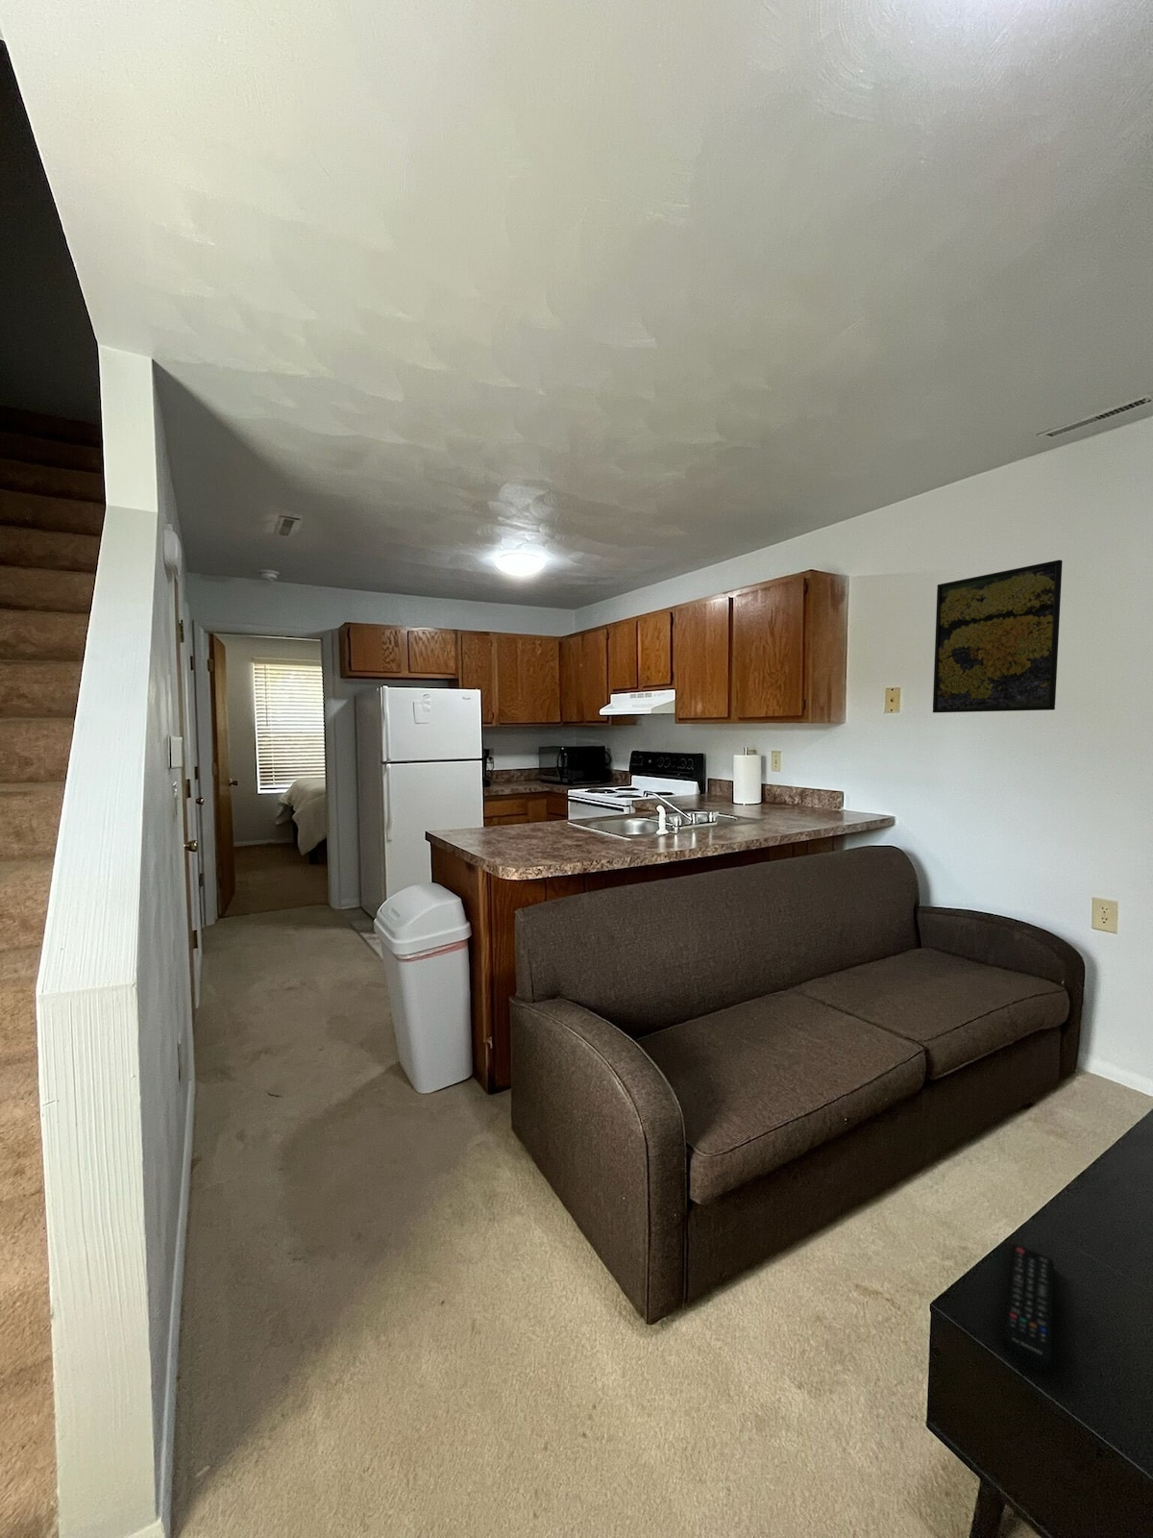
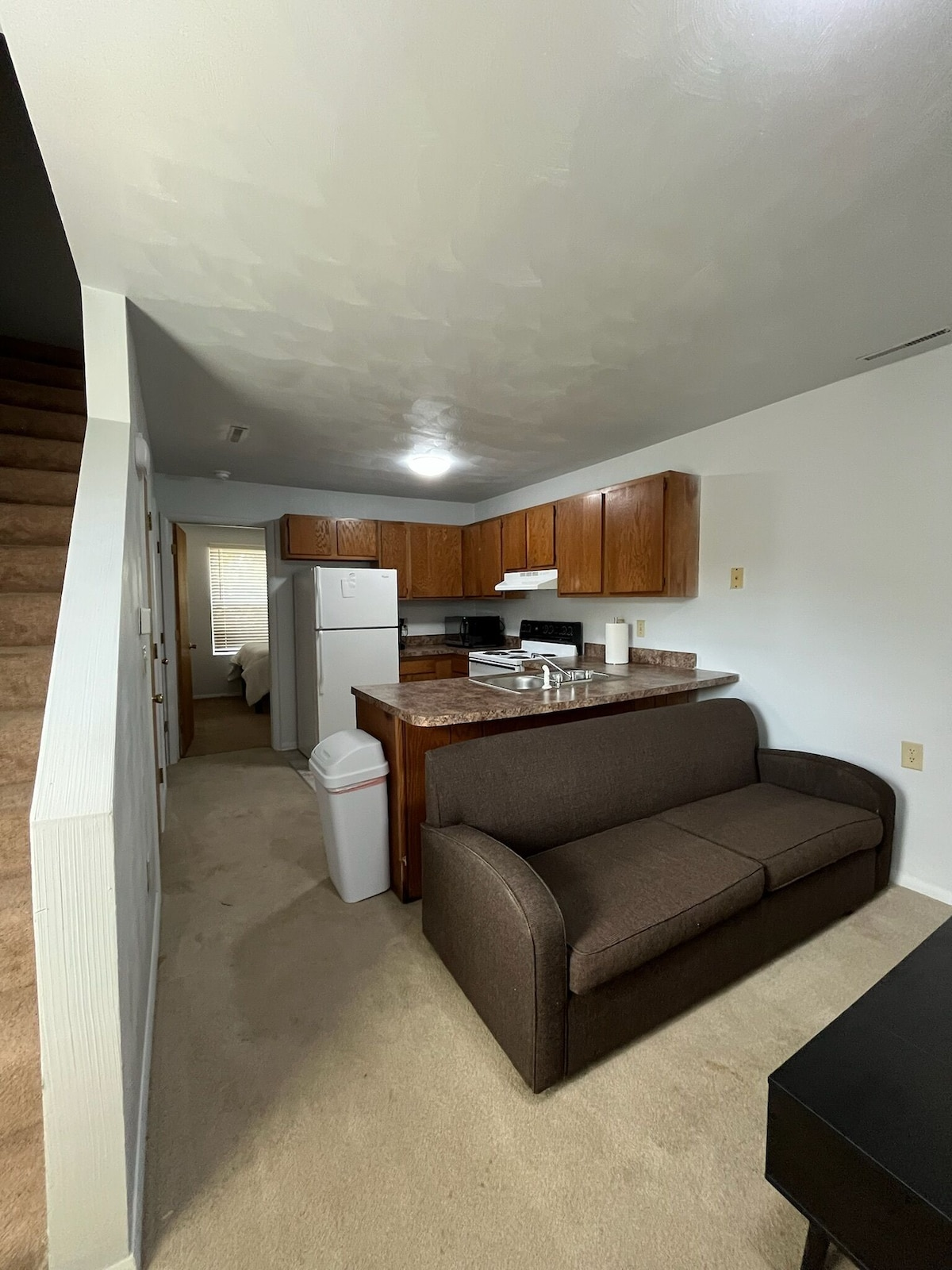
- remote control [1002,1243,1054,1372]
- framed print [933,558,1063,713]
